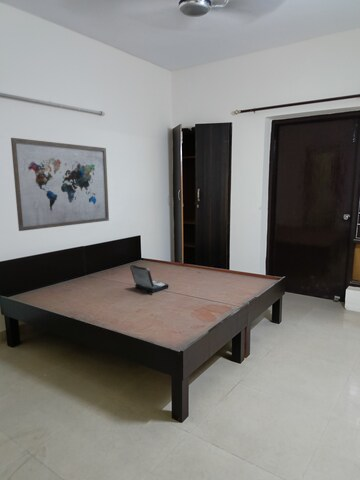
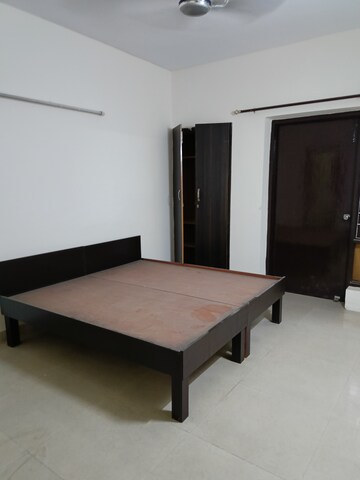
- laptop [129,264,170,295]
- wall art [10,137,110,232]
